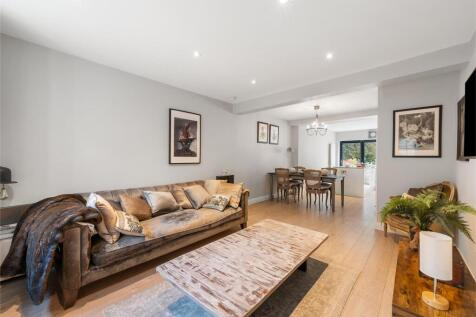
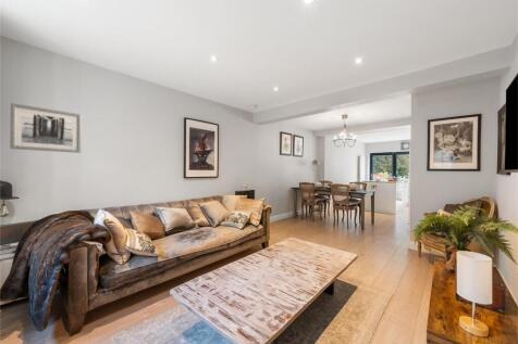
+ wall art [9,102,83,154]
